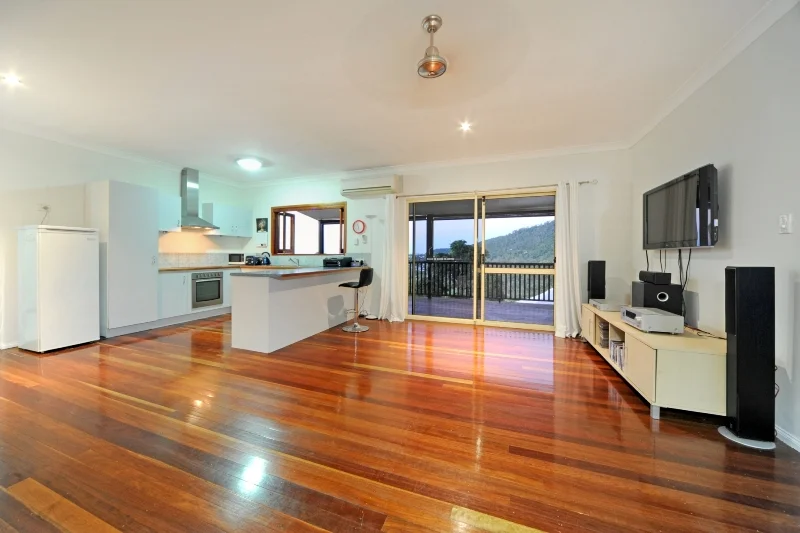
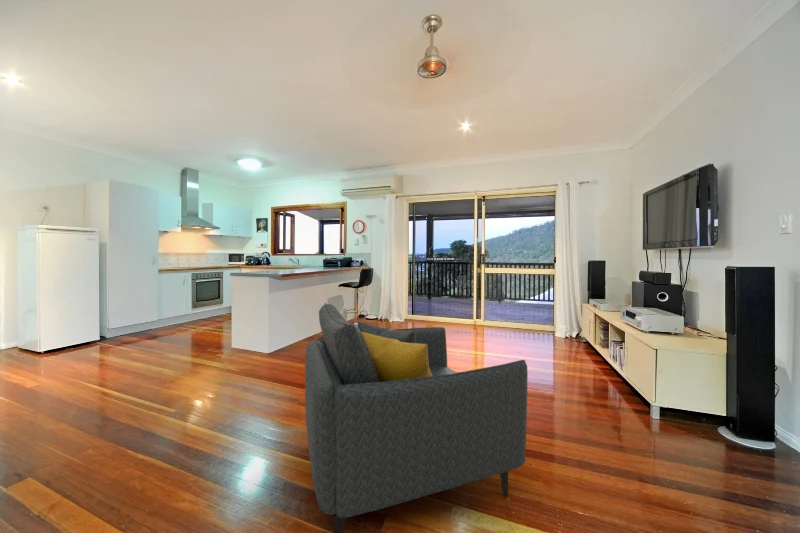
+ armchair [304,302,529,533]
